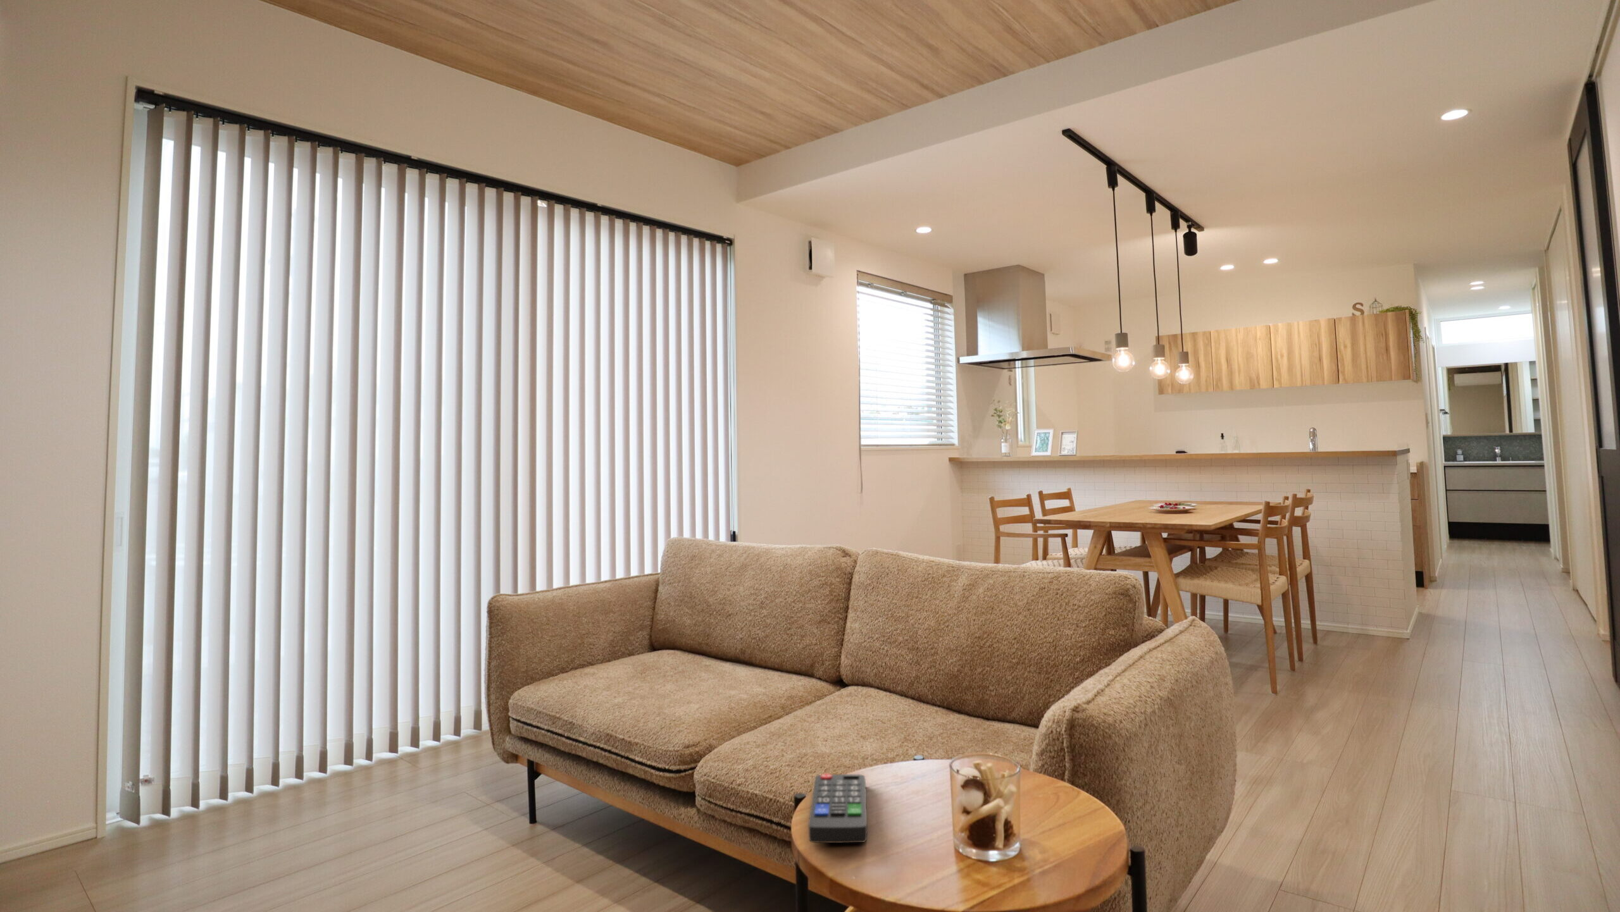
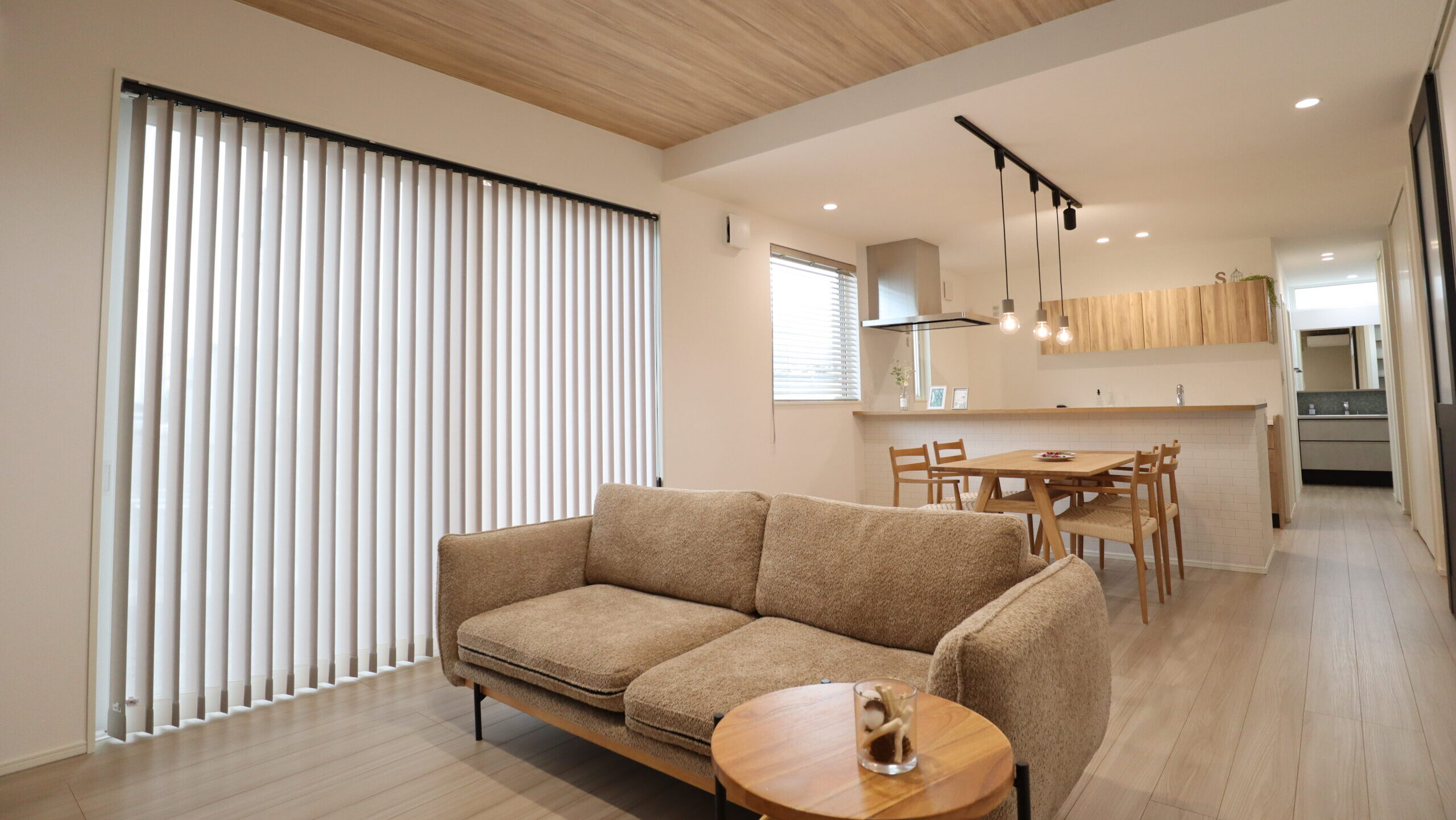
- remote control [808,773,868,844]
